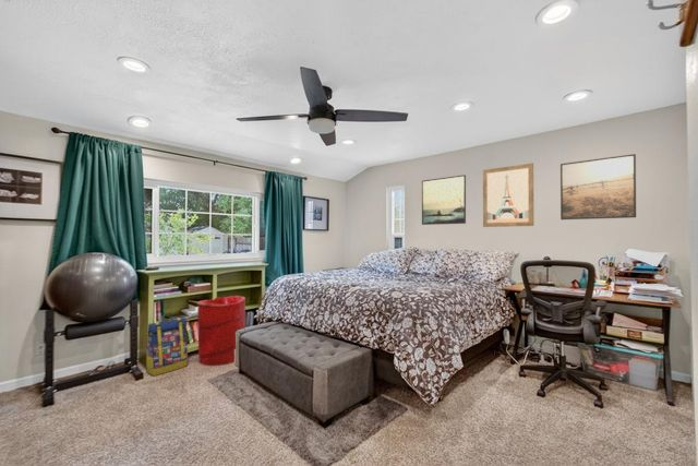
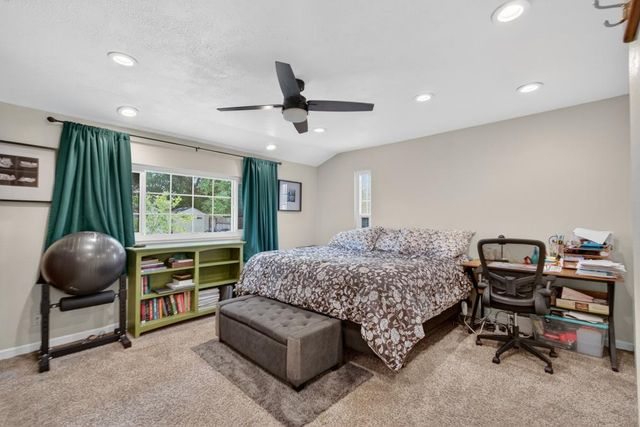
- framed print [421,174,467,226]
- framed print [559,153,637,220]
- laundry hamper [196,295,246,367]
- backpack [144,316,189,378]
- wall art [482,162,534,228]
